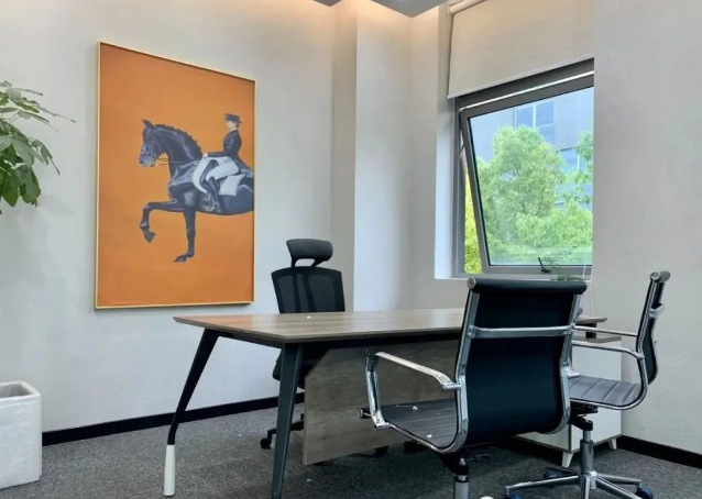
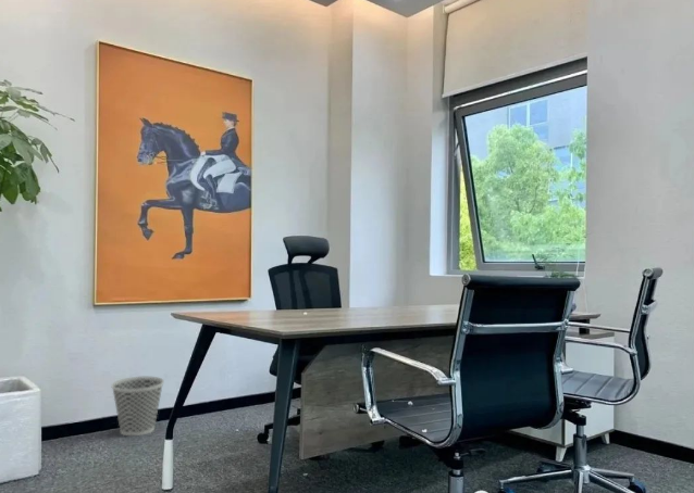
+ wastebasket [110,376,165,437]
